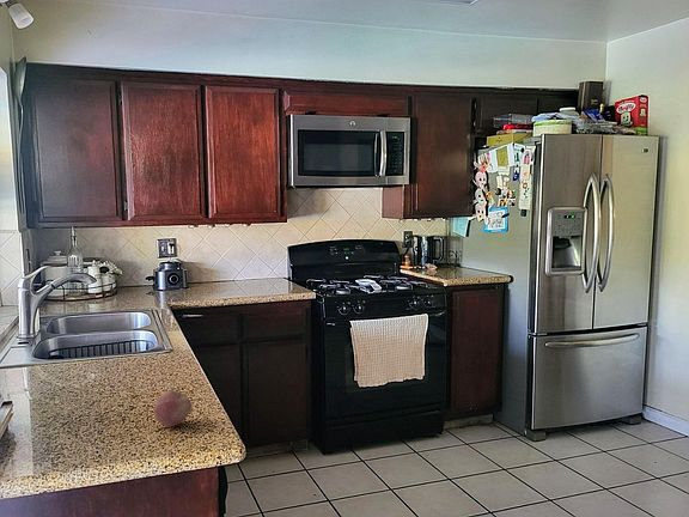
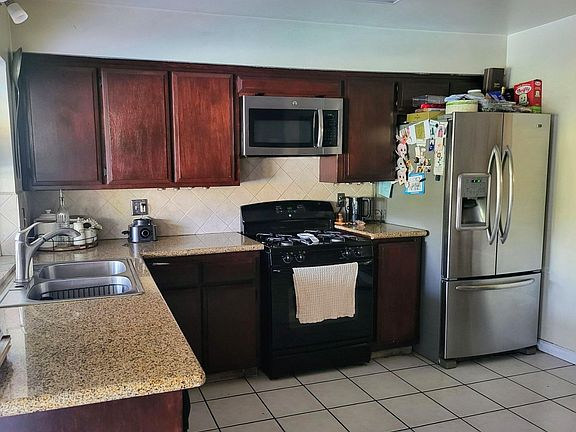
- apple [153,389,193,427]
